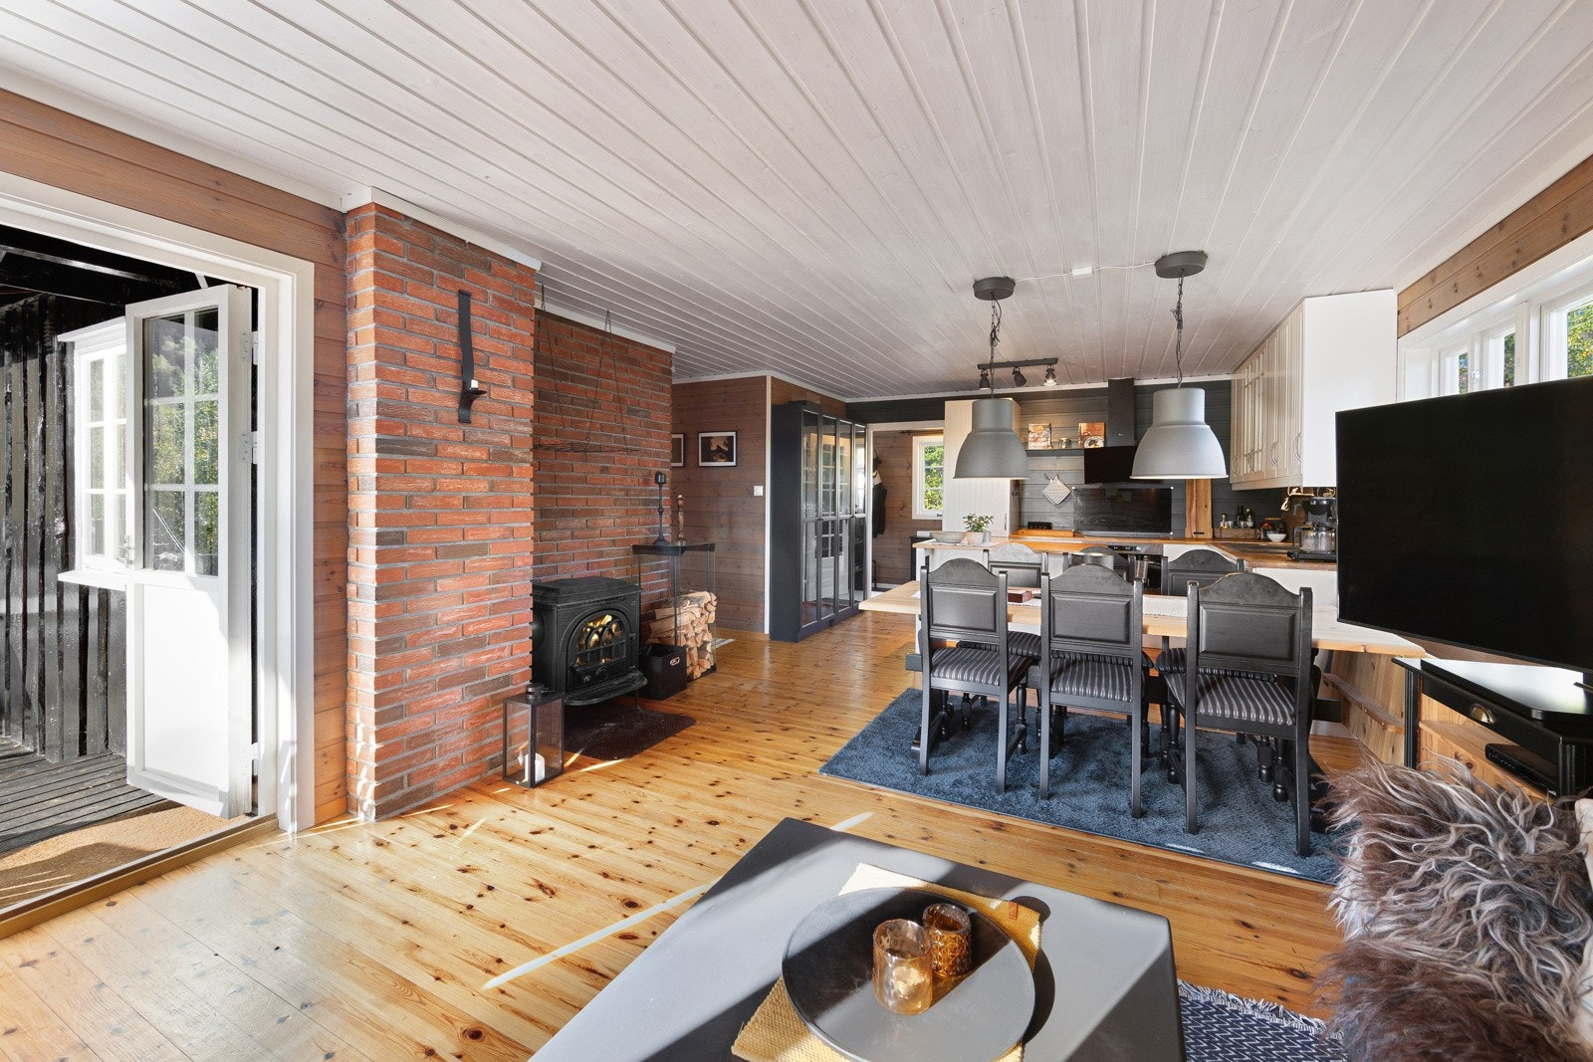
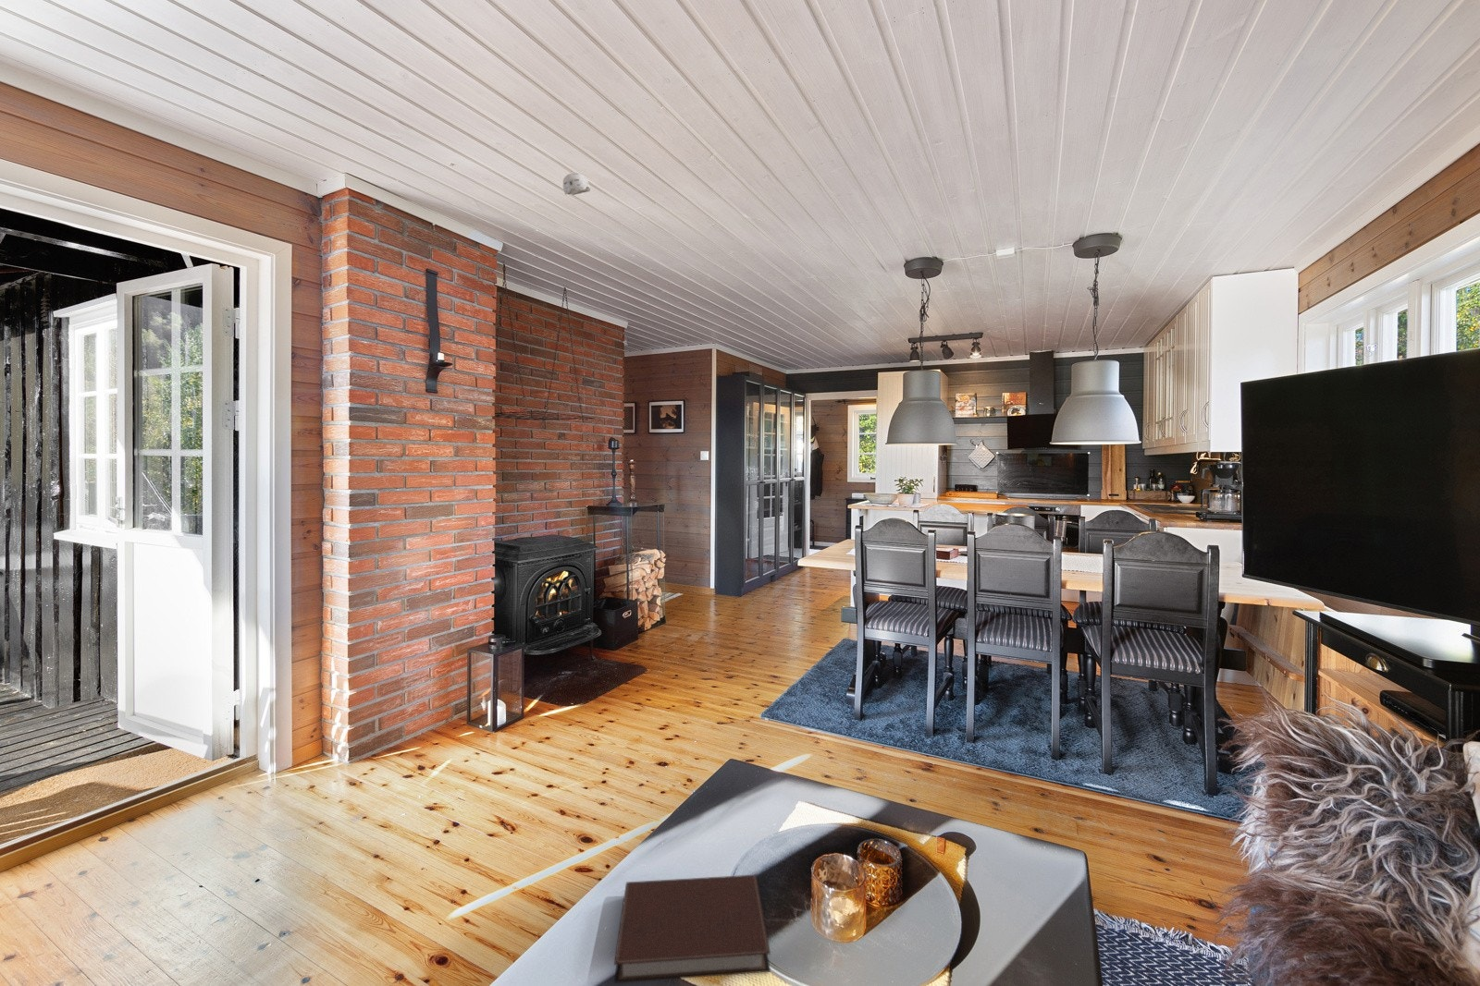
+ smoke detector [563,172,591,196]
+ notebook [613,874,772,984]
